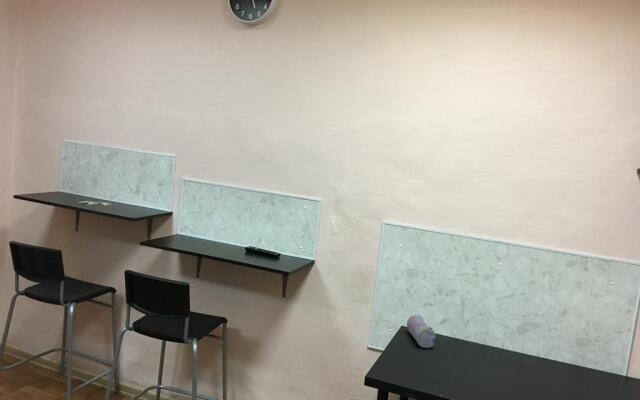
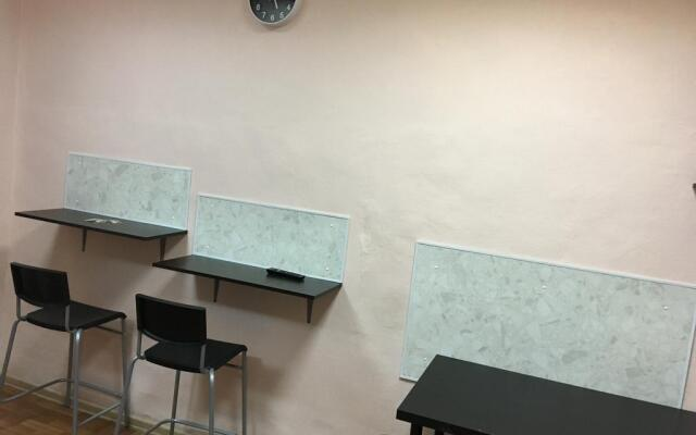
- pencil case [406,314,437,349]
